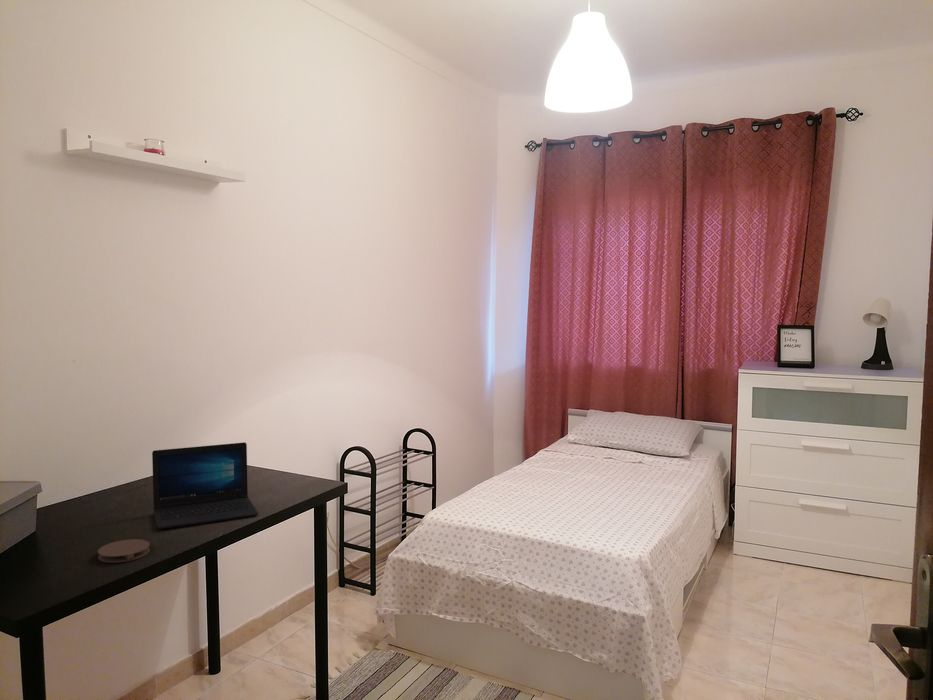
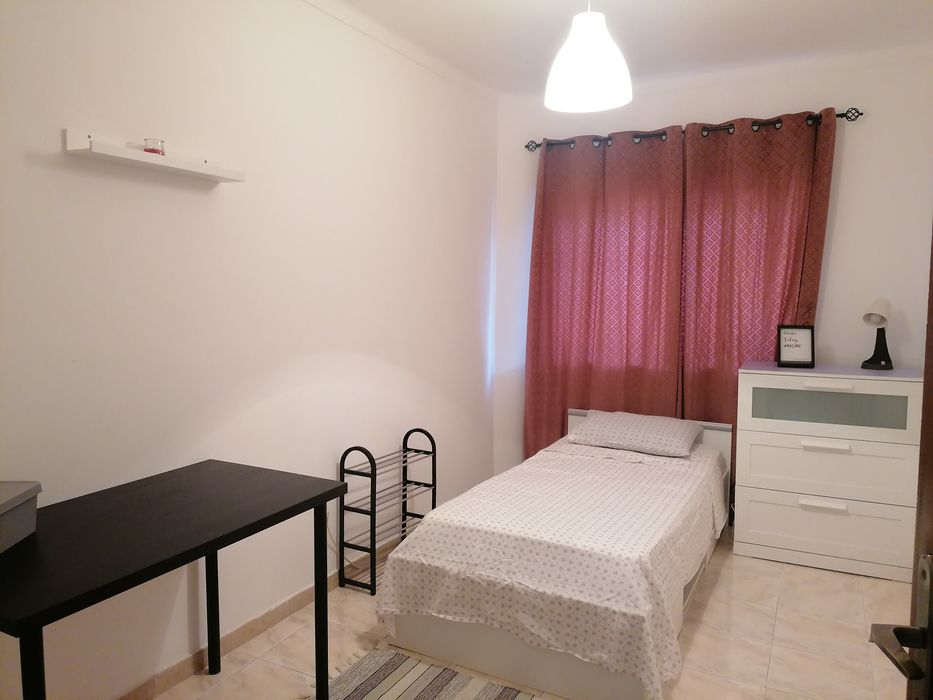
- coaster [97,538,151,564]
- laptop [151,441,259,530]
